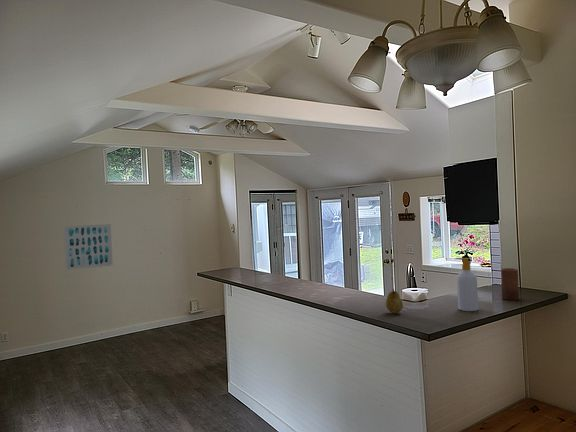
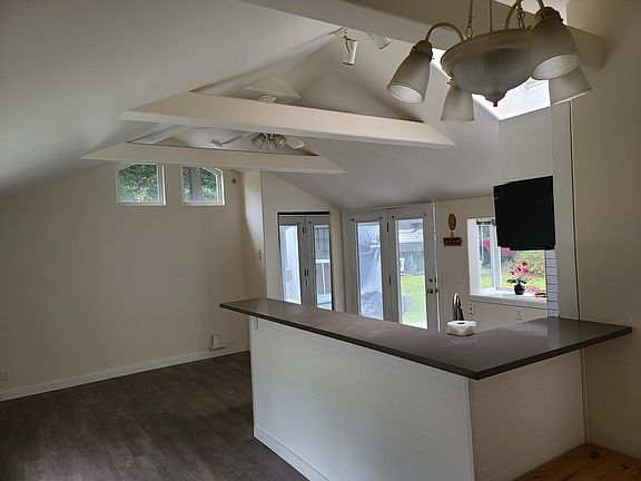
- soap bottle [454,257,479,312]
- candle [500,267,520,301]
- fruit [385,288,404,314]
- wall art [63,223,114,271]
